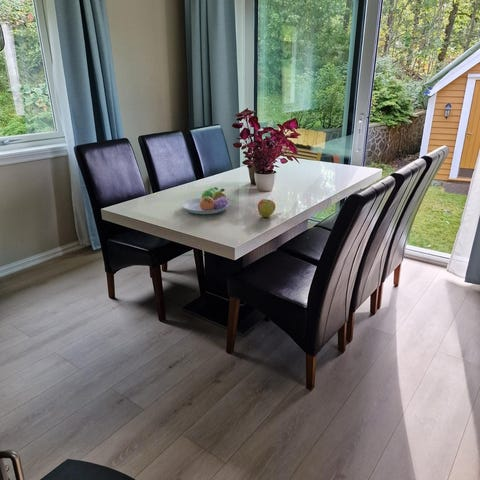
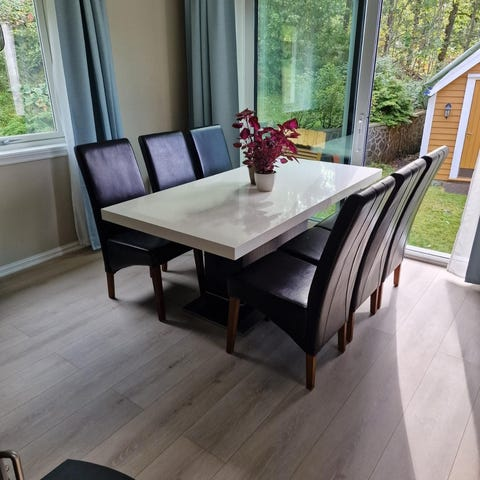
- apple [257,198,277,218]
- fruit bowl [181,186,231,215]
